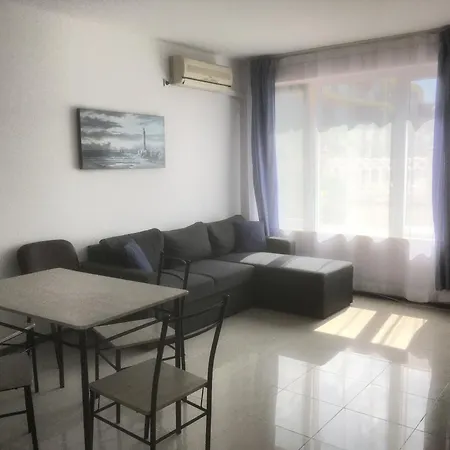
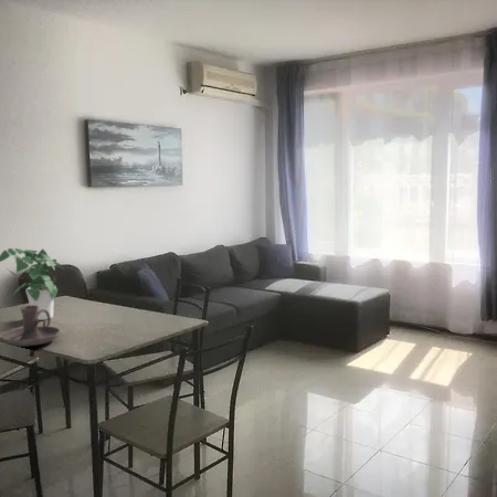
+ candle holder [0,305,61,348]
+ potted plant [0,247,65,321]
